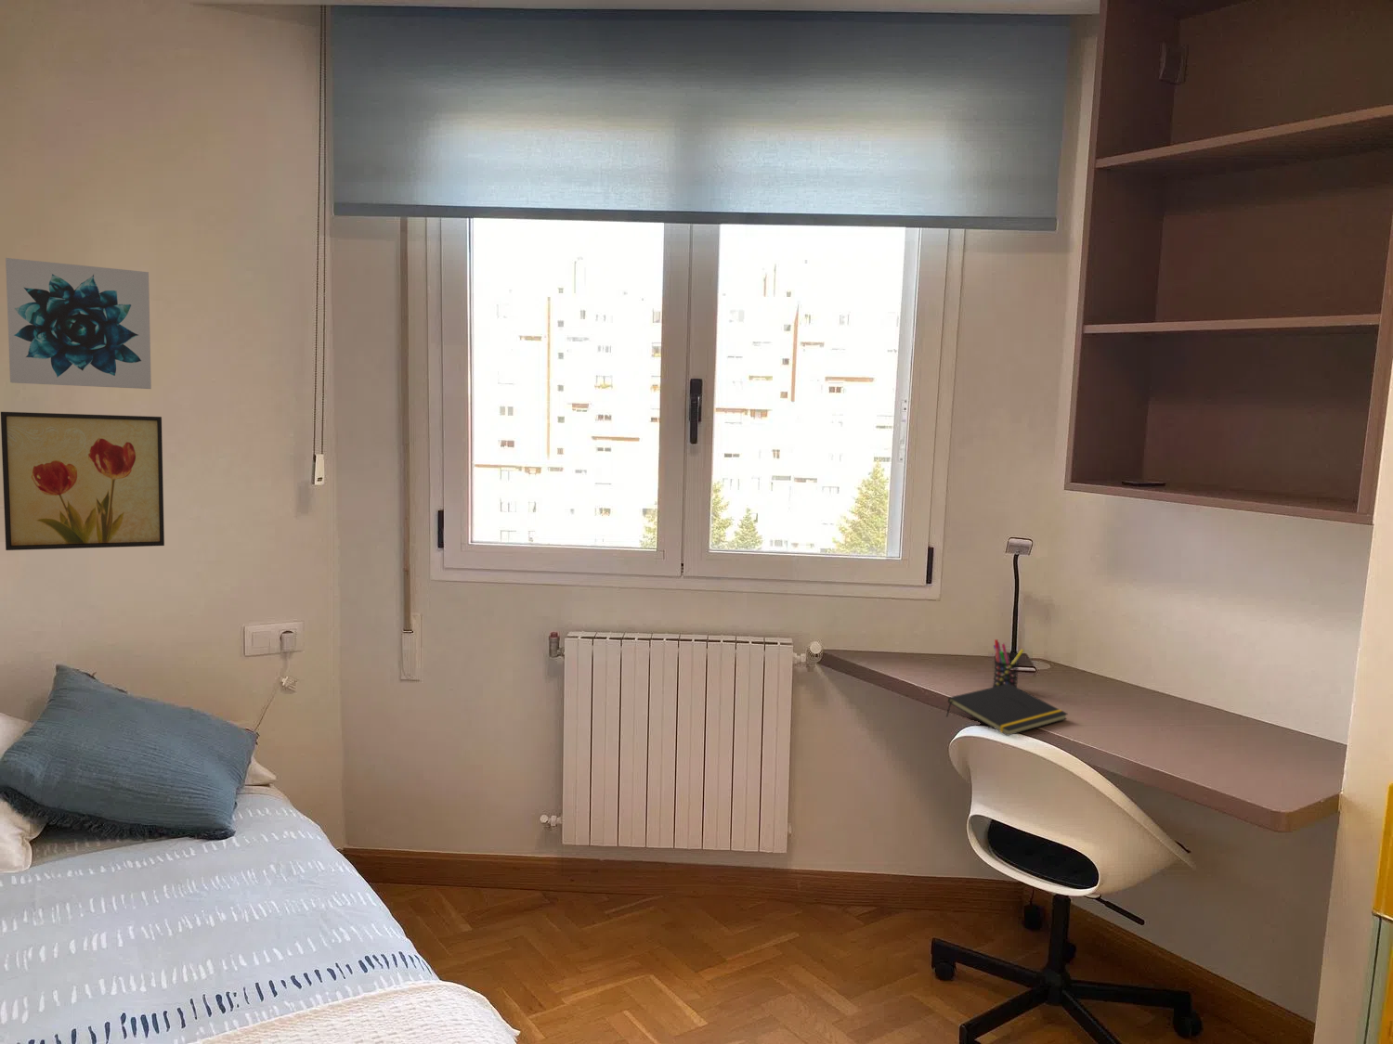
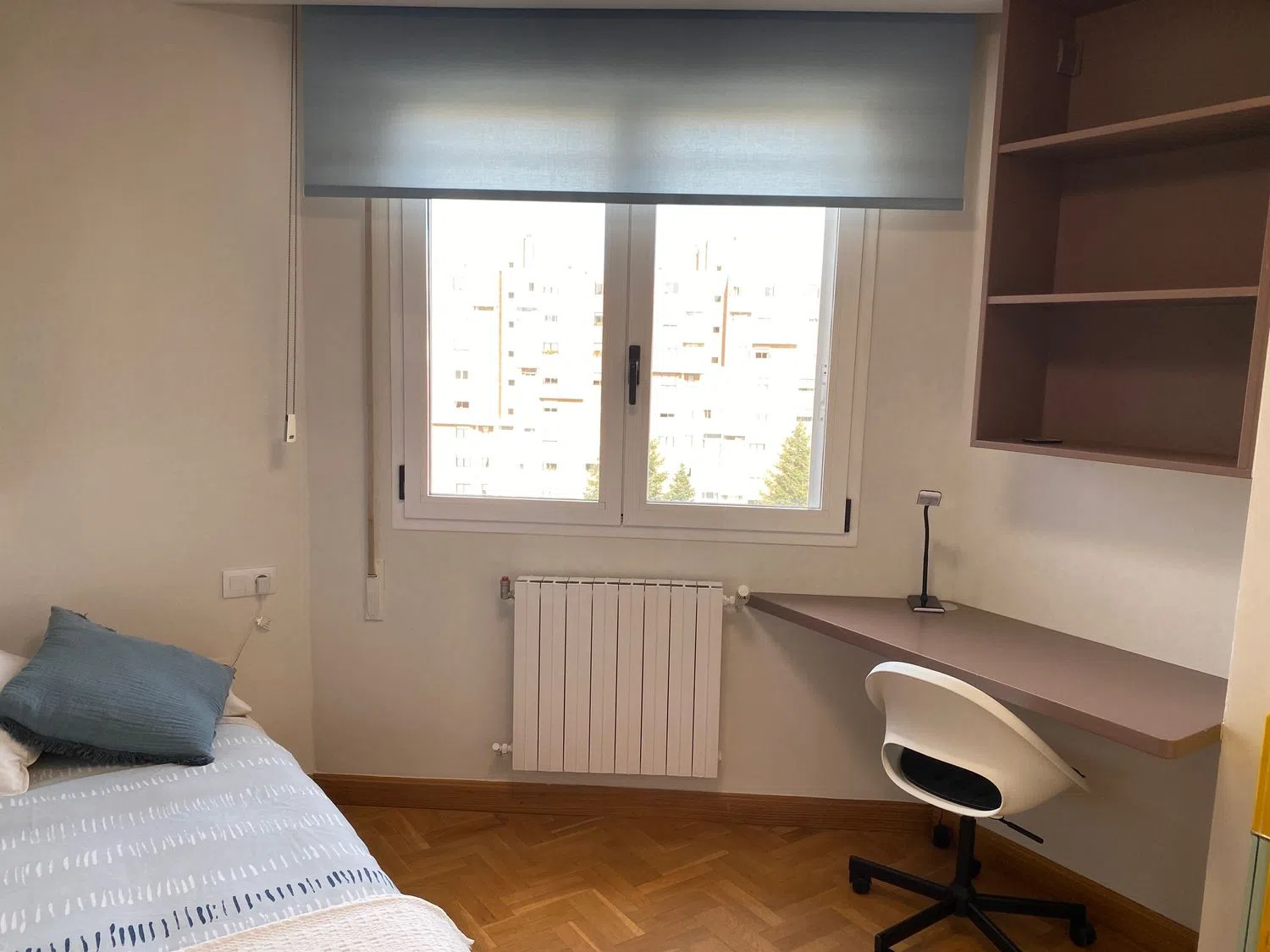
- wall art [4,257,152,389]
- pen holder [992,638,1024,688]
- notepad [945,684,1069,737]
- wall art [0,411,166,552]
